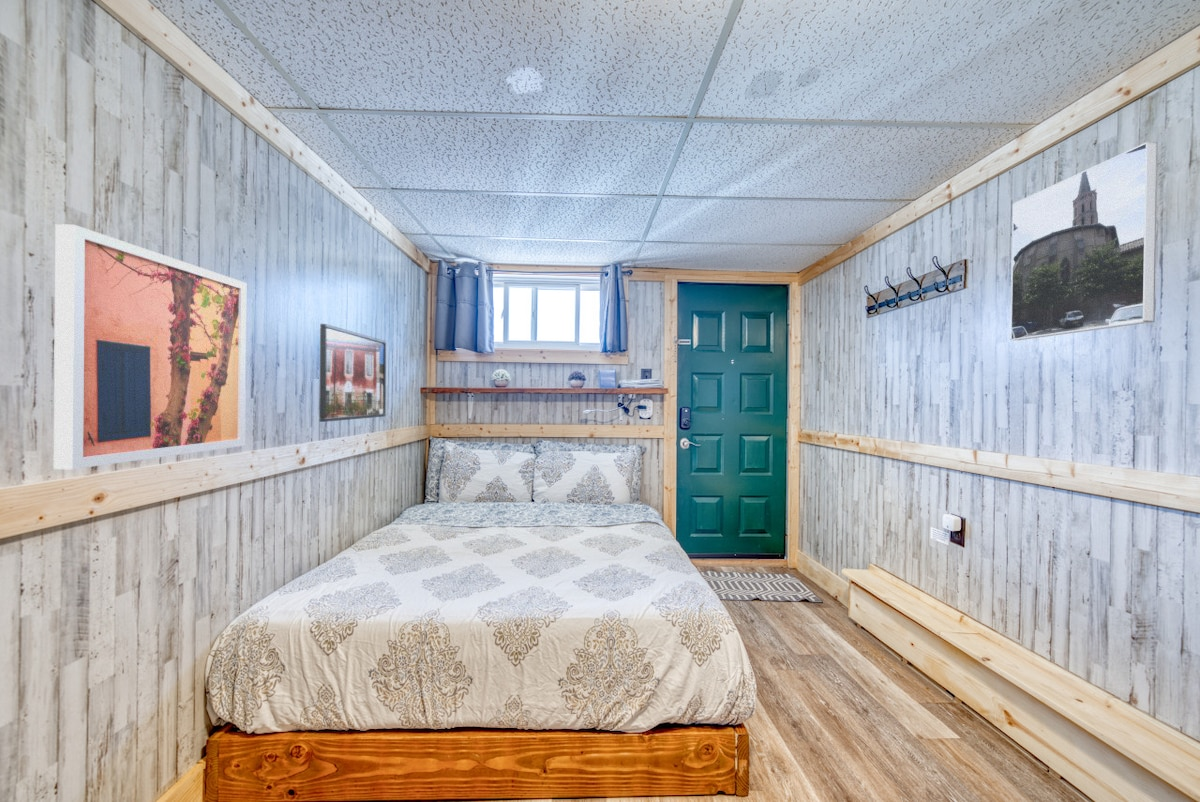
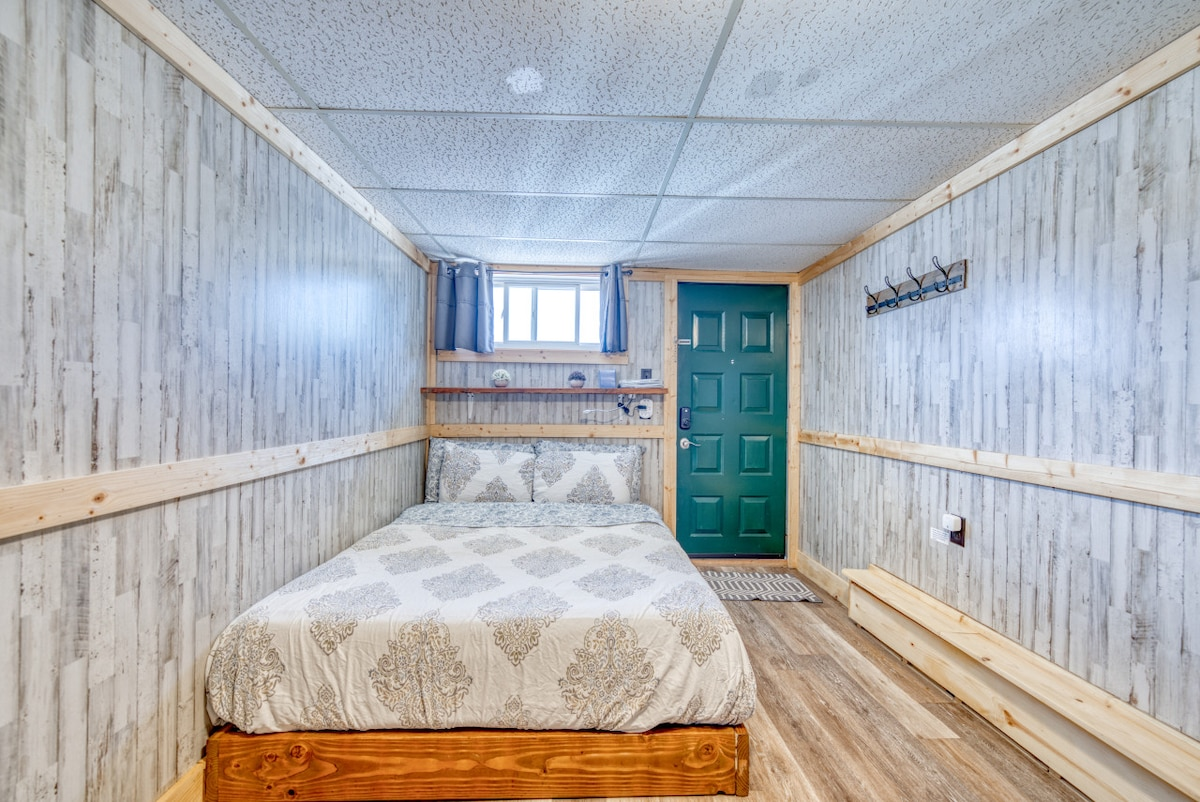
- wall art [53,223,247,470]
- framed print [1010,141,1159,341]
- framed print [318,323,387,423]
